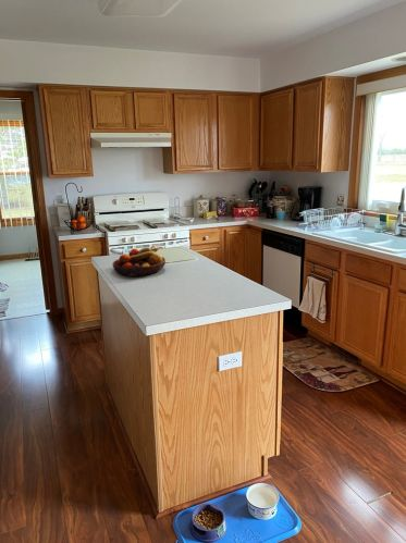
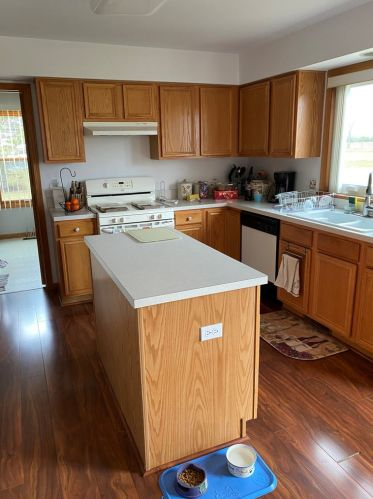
- fruit bowl [111,244,167,277]
